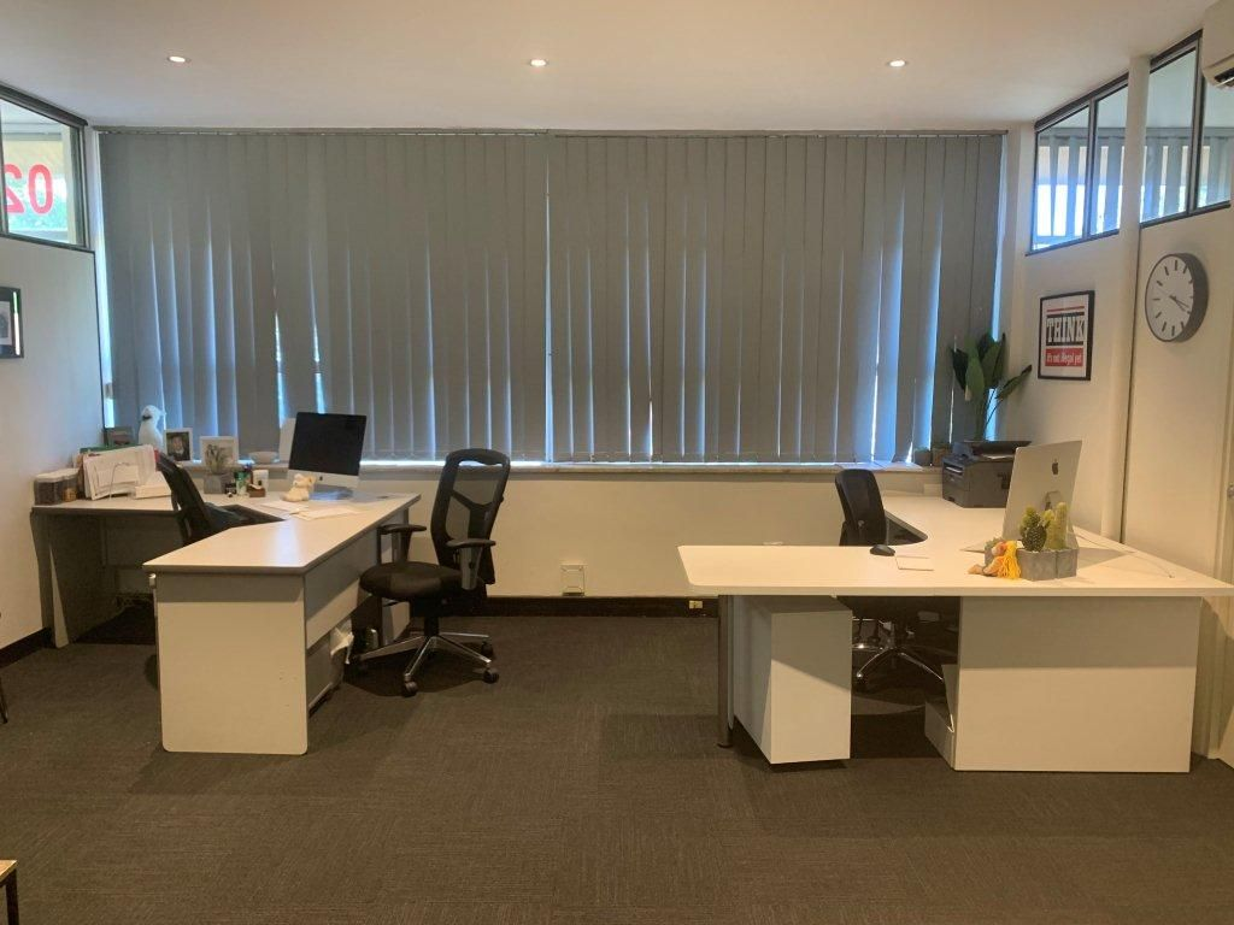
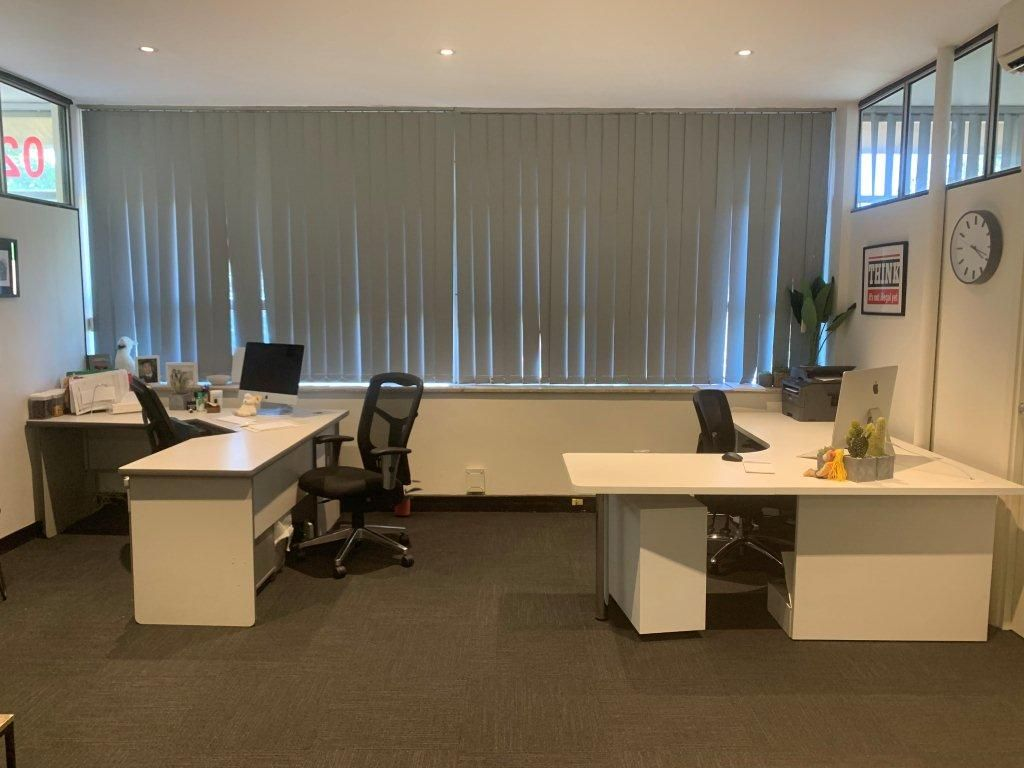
+ potted plant [394,479,425,517]
